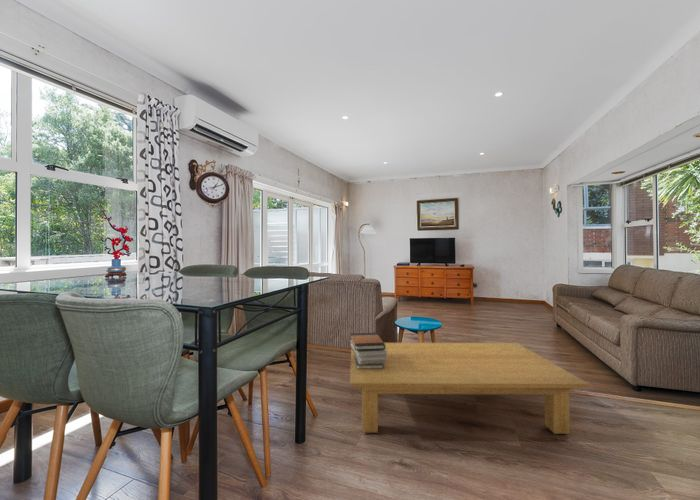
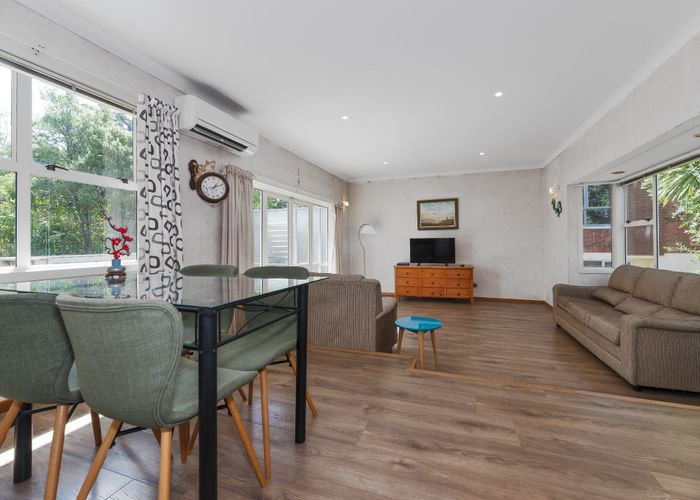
- coffee table [349,342,591,435]
- book stack [349,332,387,369]
